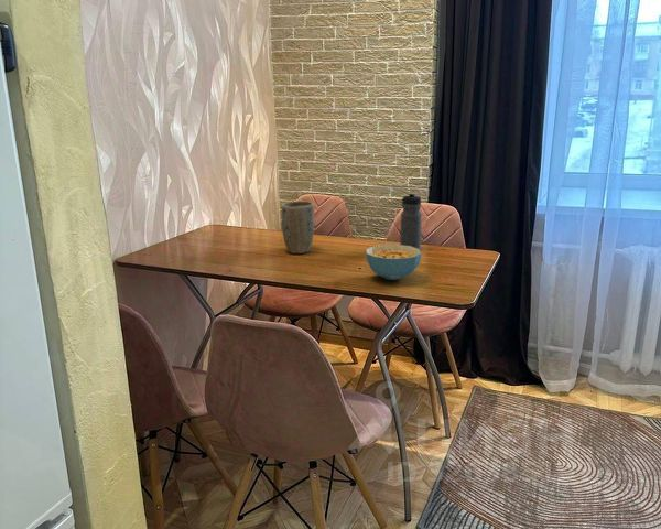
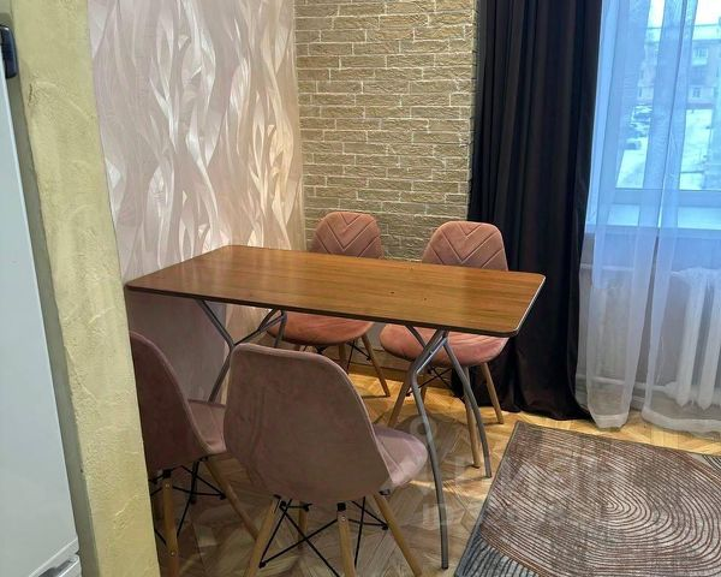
- water bottle [399,192,423,250]
- cereal bowl [365,244,423,281]
- plant pot [281,199,315,255]
